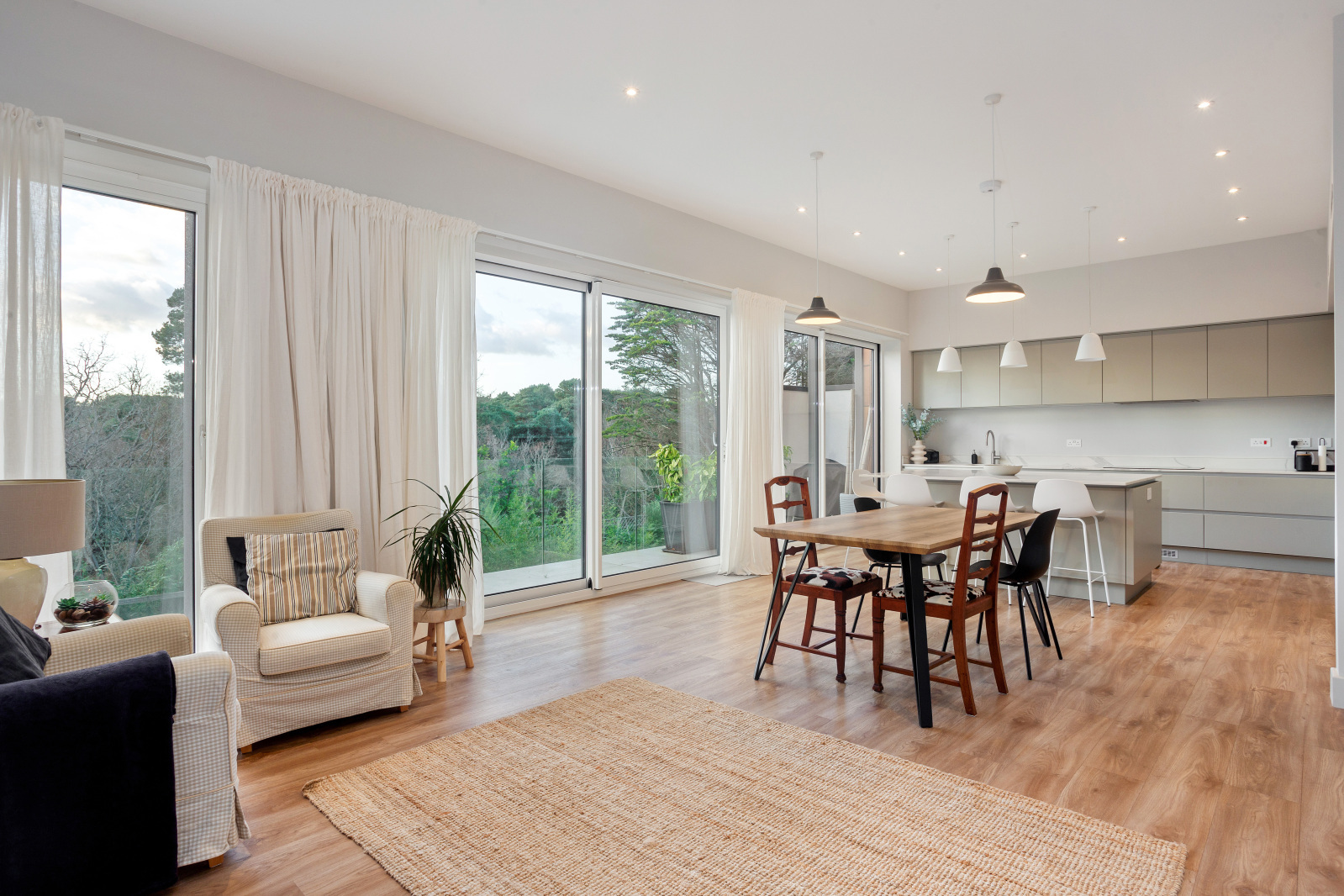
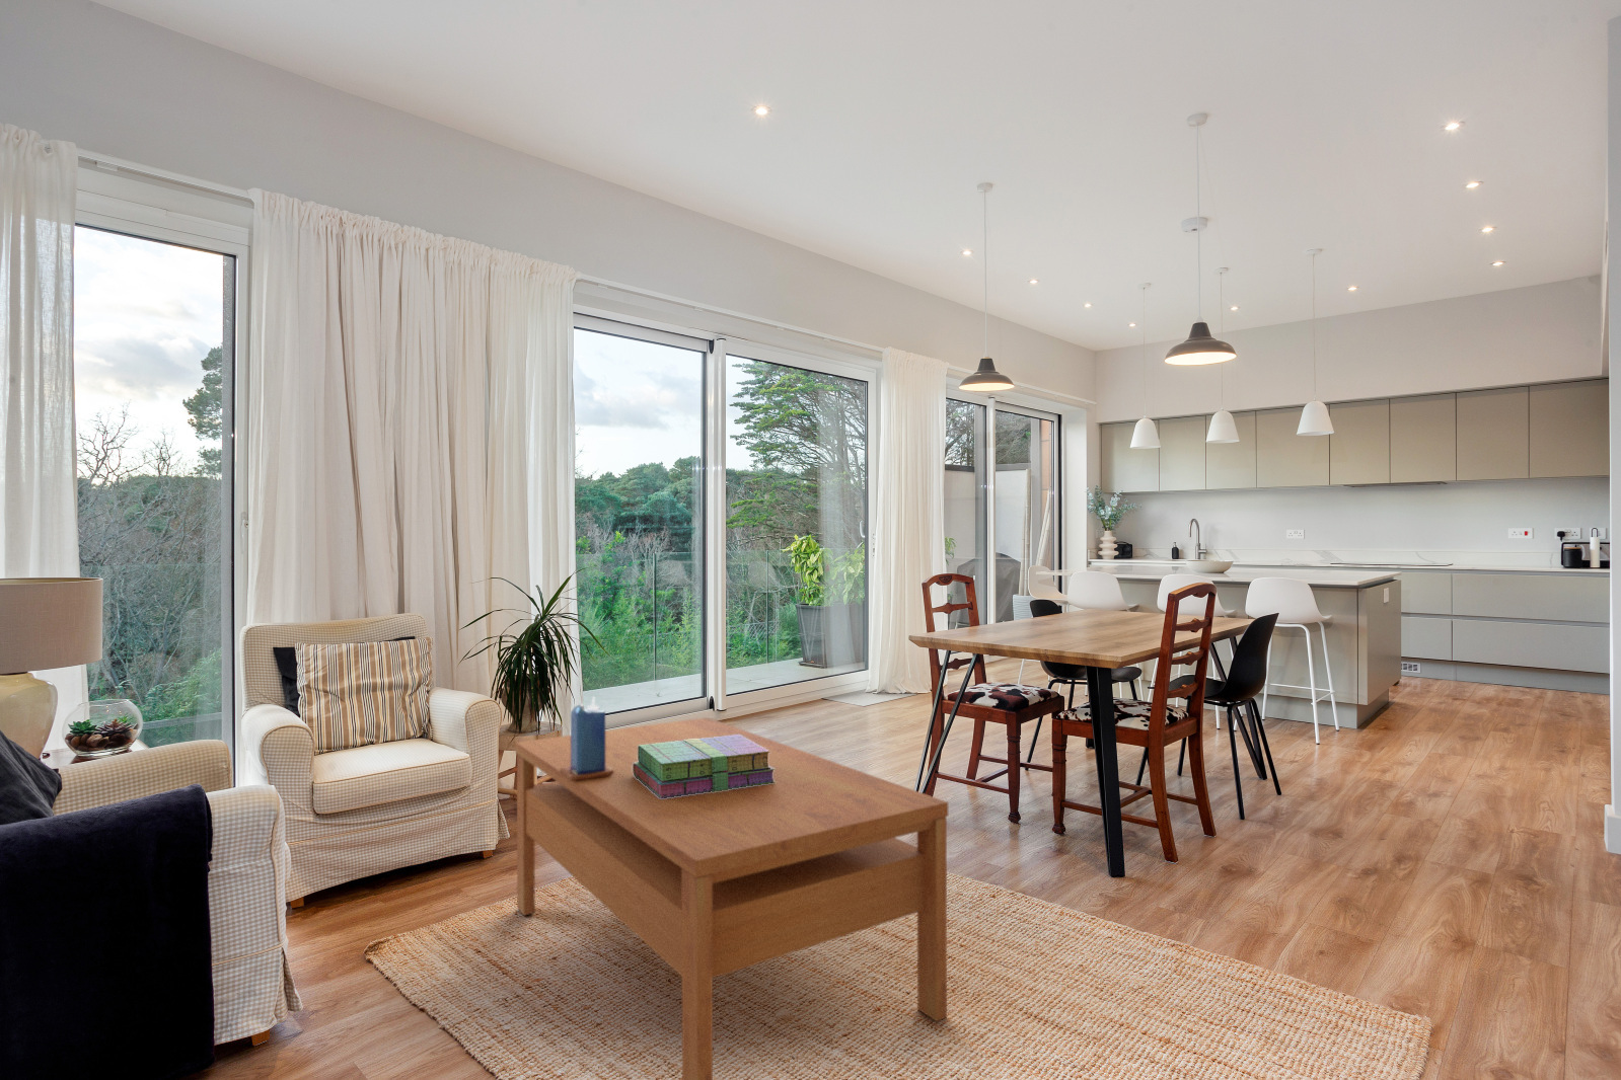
+ coffee table [515,716,949,1080]
+ candle [561,695,614,781]
+ books [632,734,776,798]
